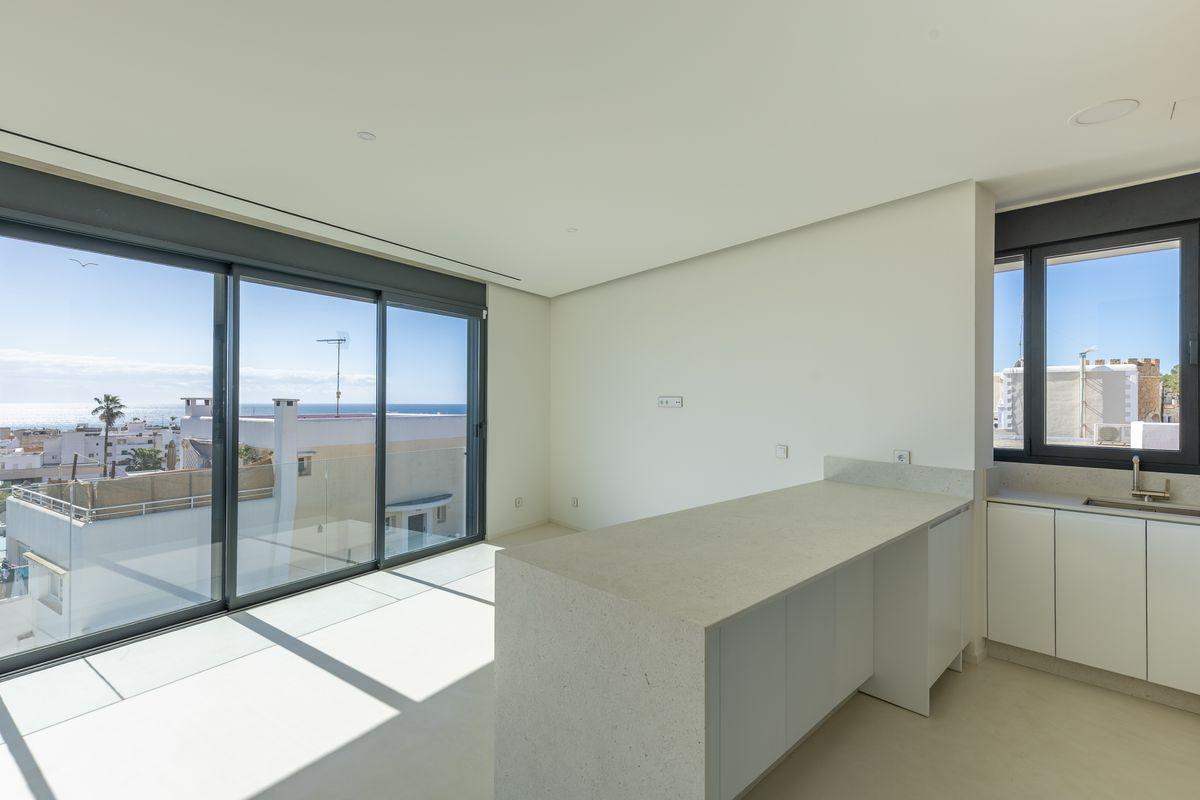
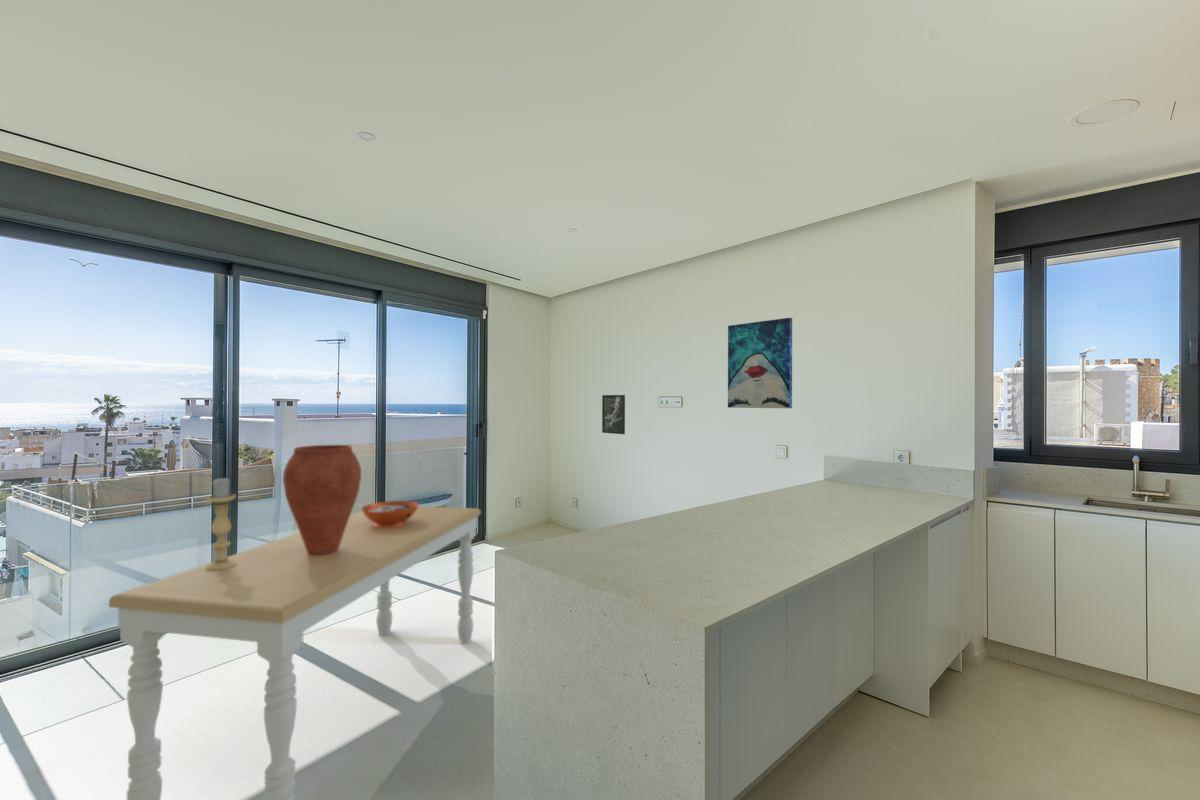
+ candle holder [206,476,237,571]
+ vase [282,444,362,554]
+ dining table [108,505,482,800]
+ wall art [727,317,793,409]
+ decorative bowl [360,500,420,527]
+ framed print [601,394,626,435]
